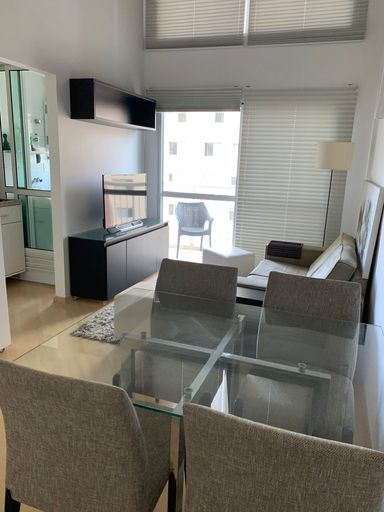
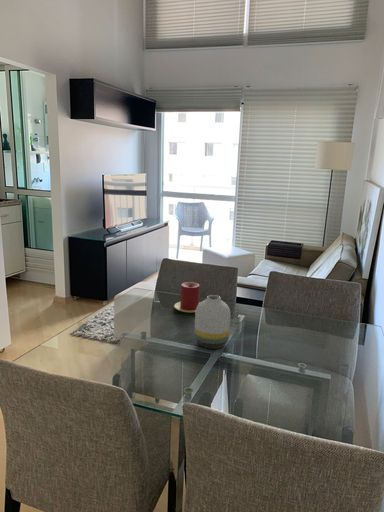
+ vase [194,294,232,349]
+ candle [173,281,201,314]
